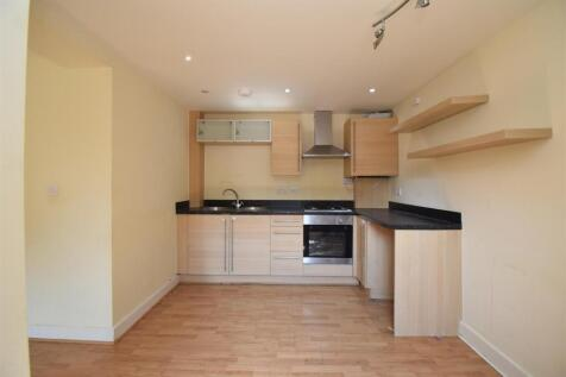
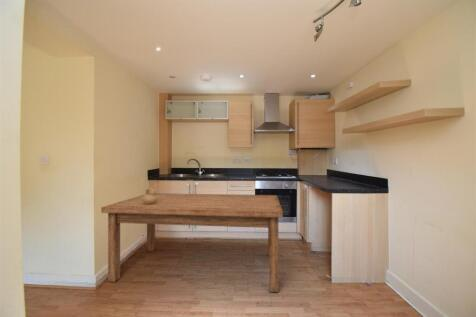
+ dining table [100,192,284,293]
+ ceramic jug [142,182,158,204]
